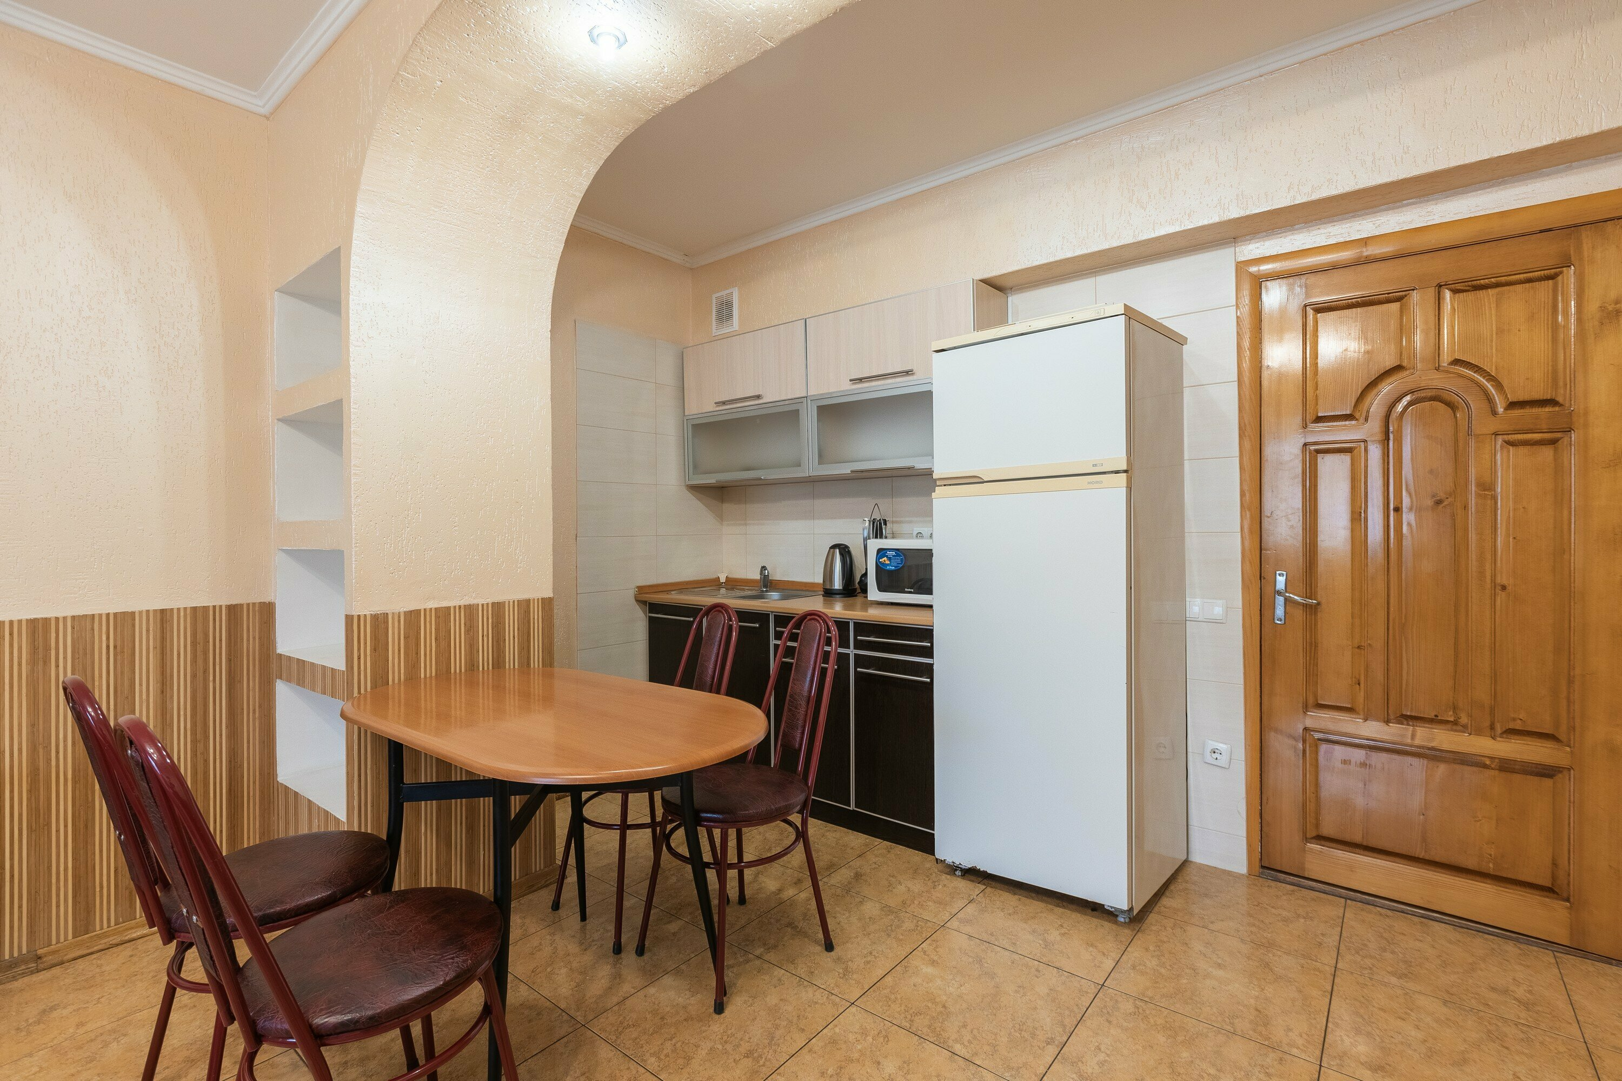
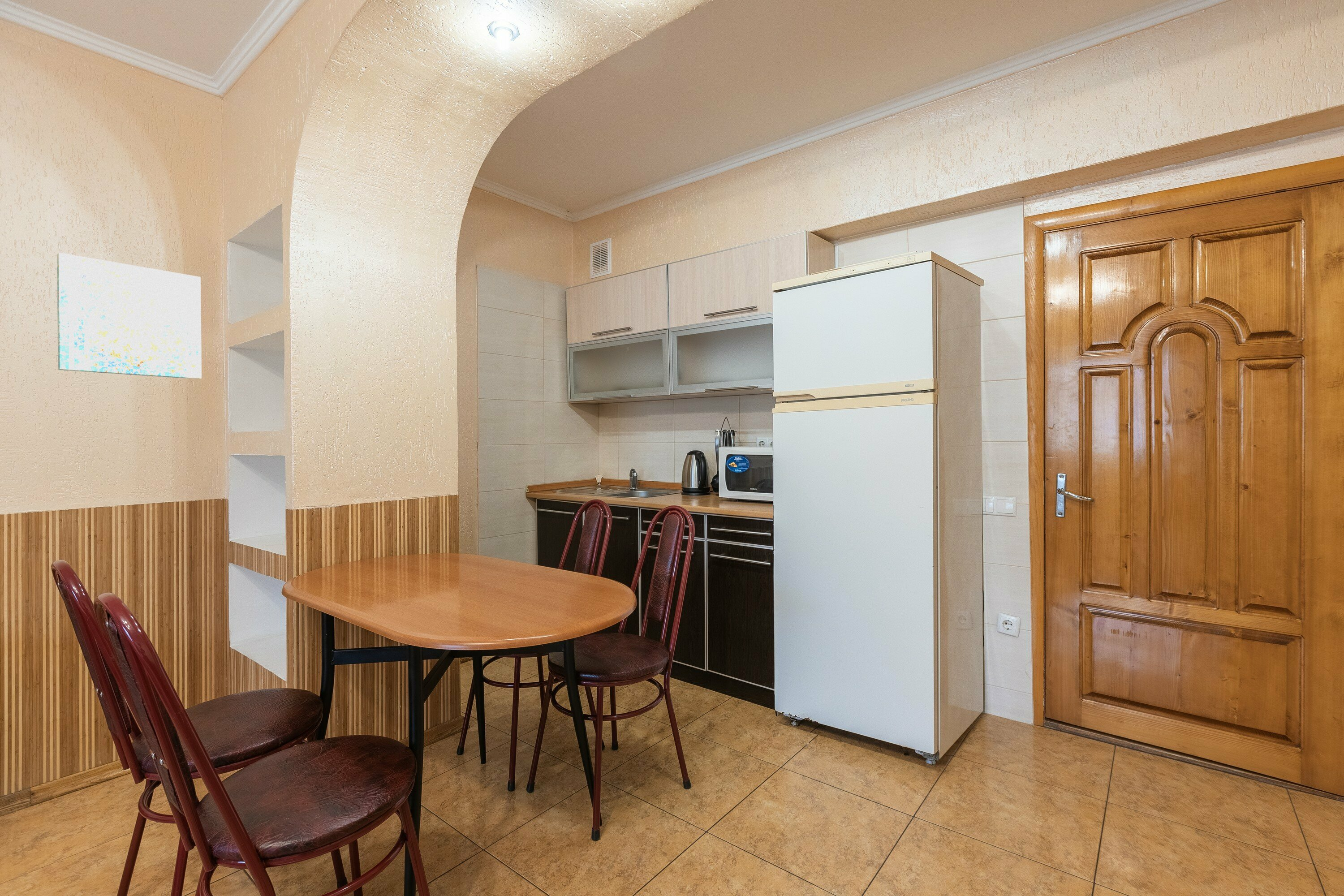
+ wall art [56,252,202,379]
